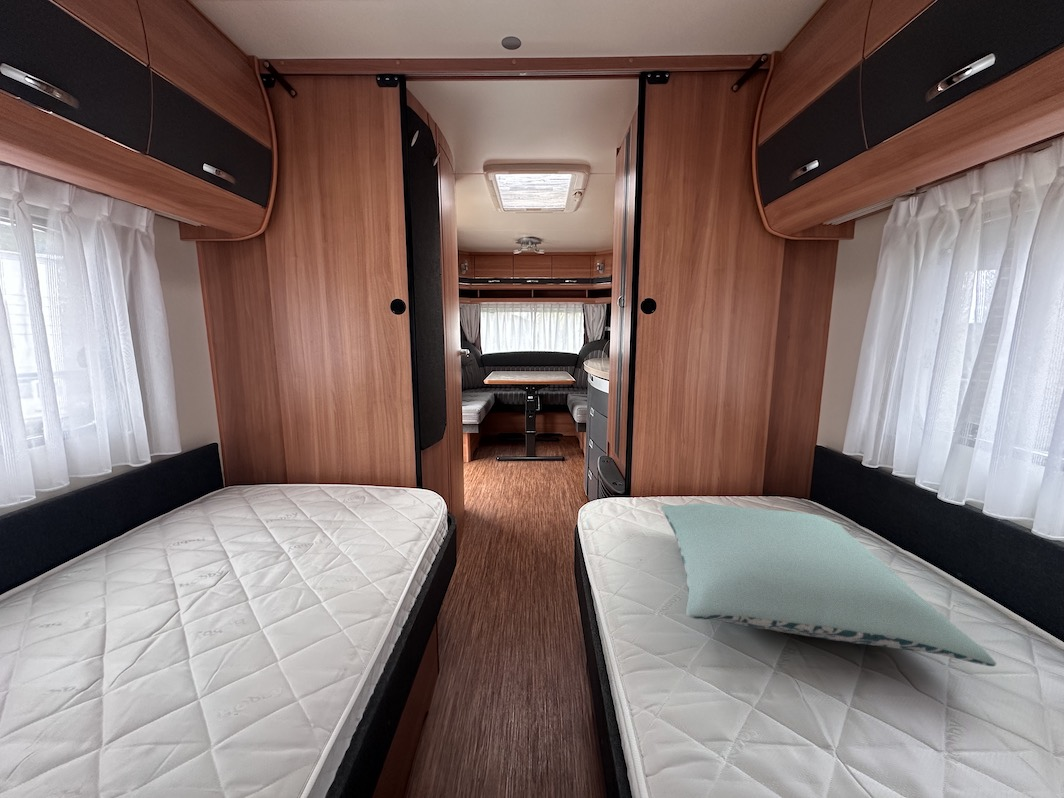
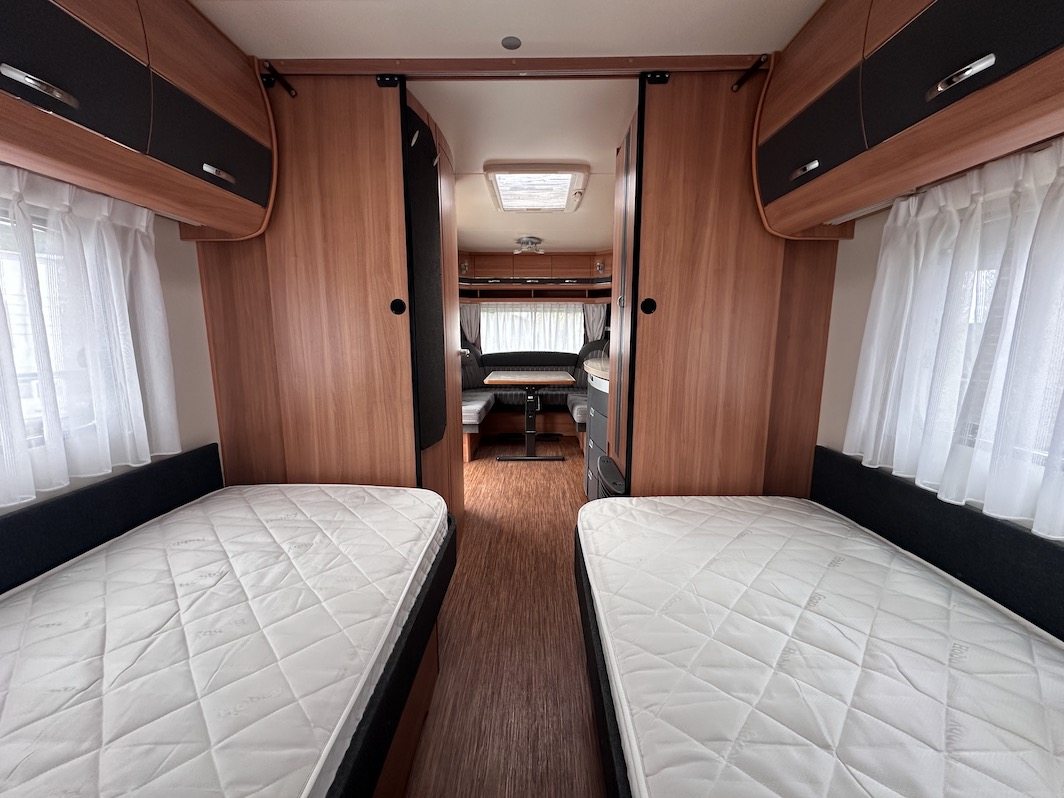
- pillow [660,503,997,667]
